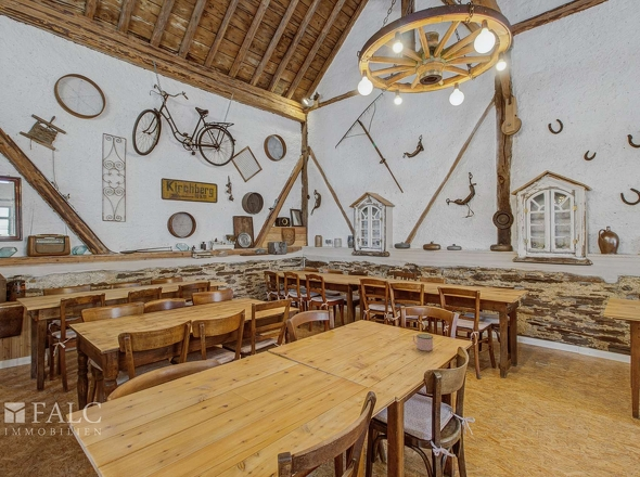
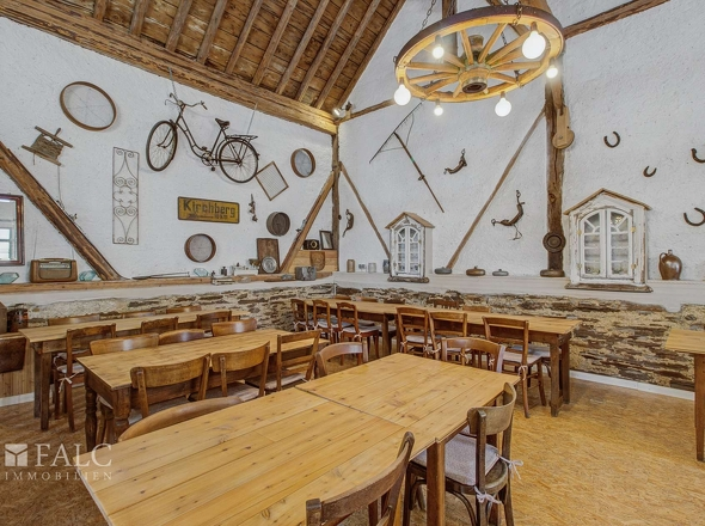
- mug [412,333,434,352]
